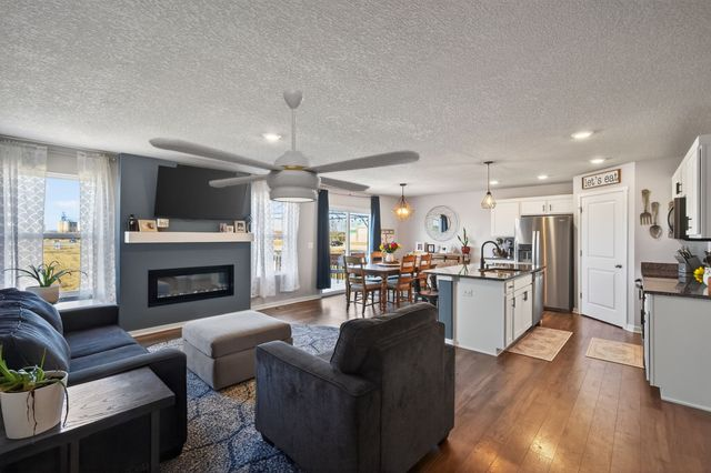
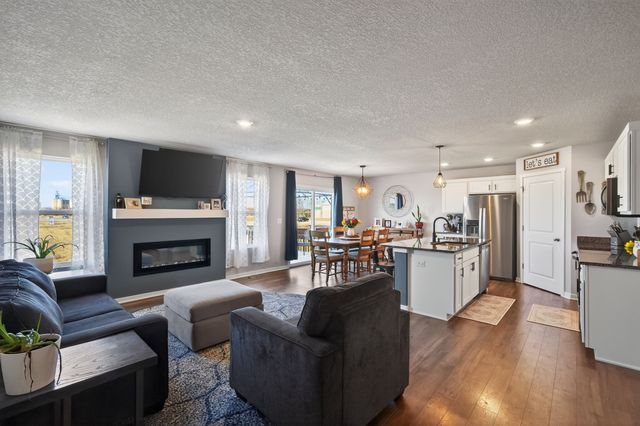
- ceiling fan [148,89,421,204]
